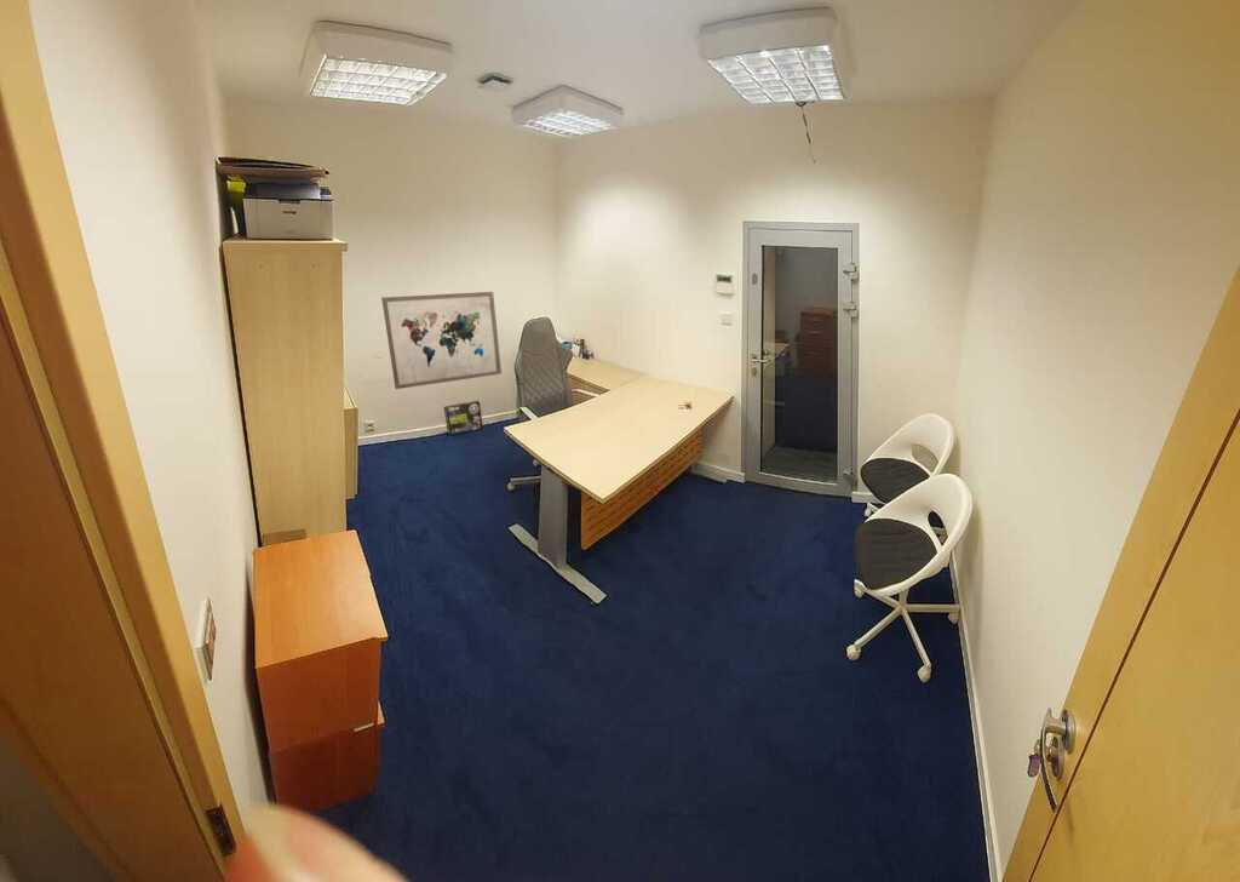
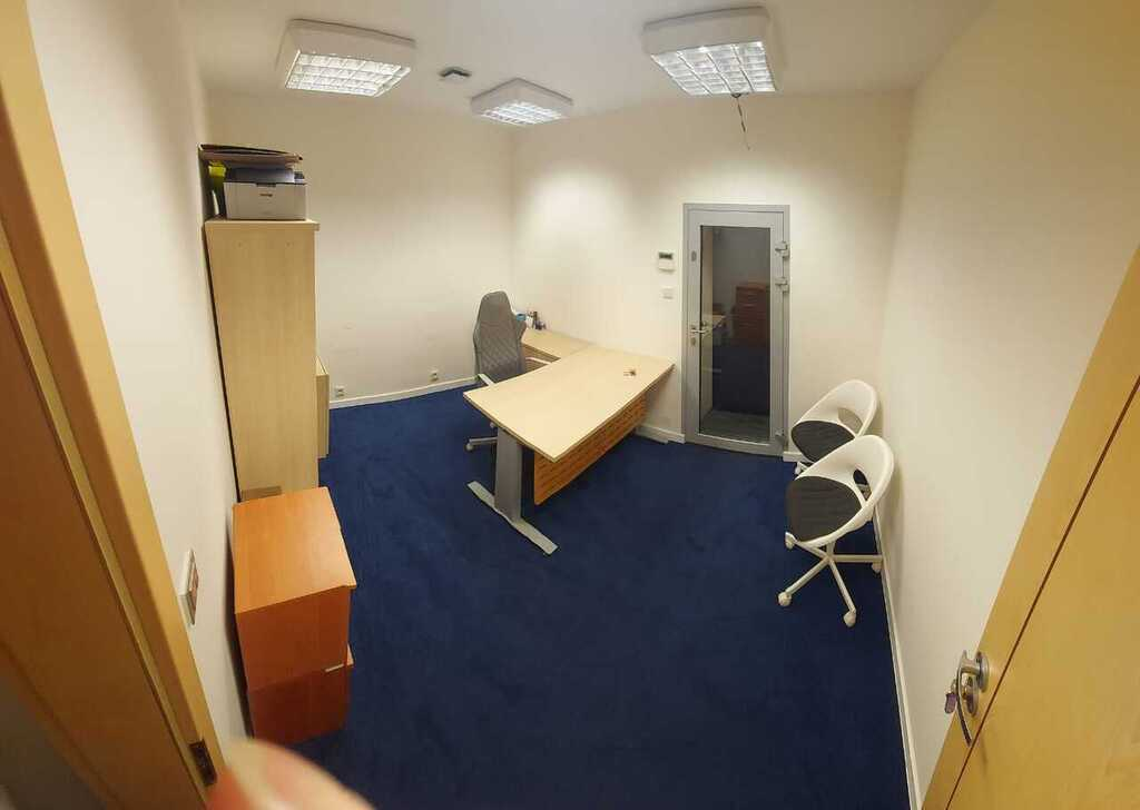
- box [443,400,484,436]
- wall art [380,291,503,390]
